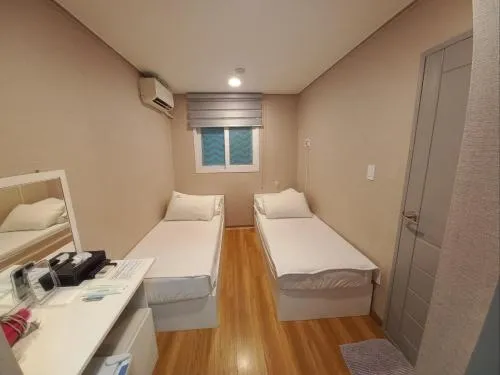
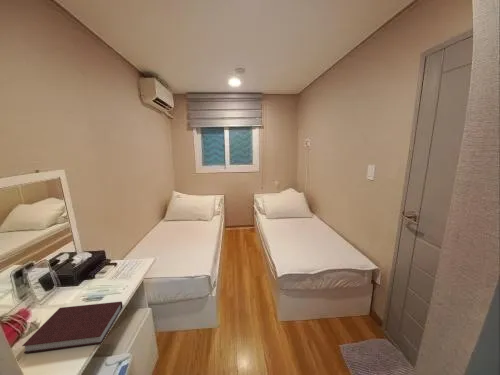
+ notebook [21,300,123,354]
